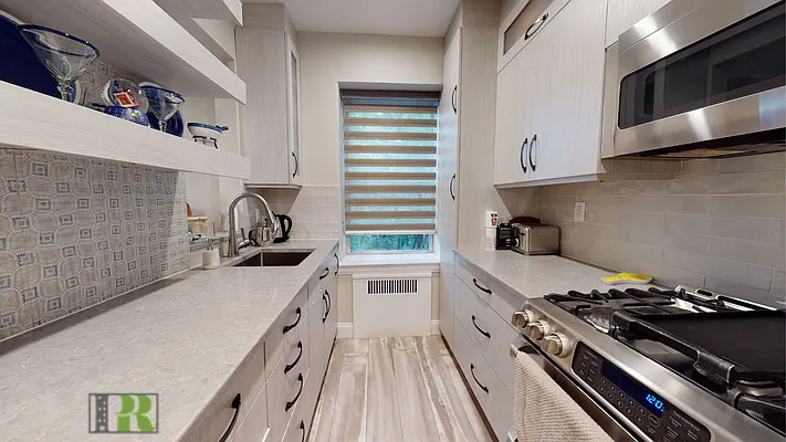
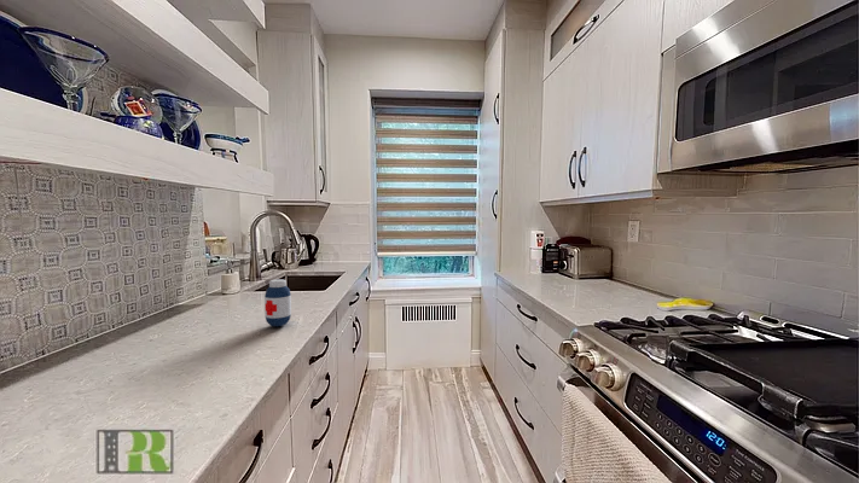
+ medicine bottle [263,278,292,327]
